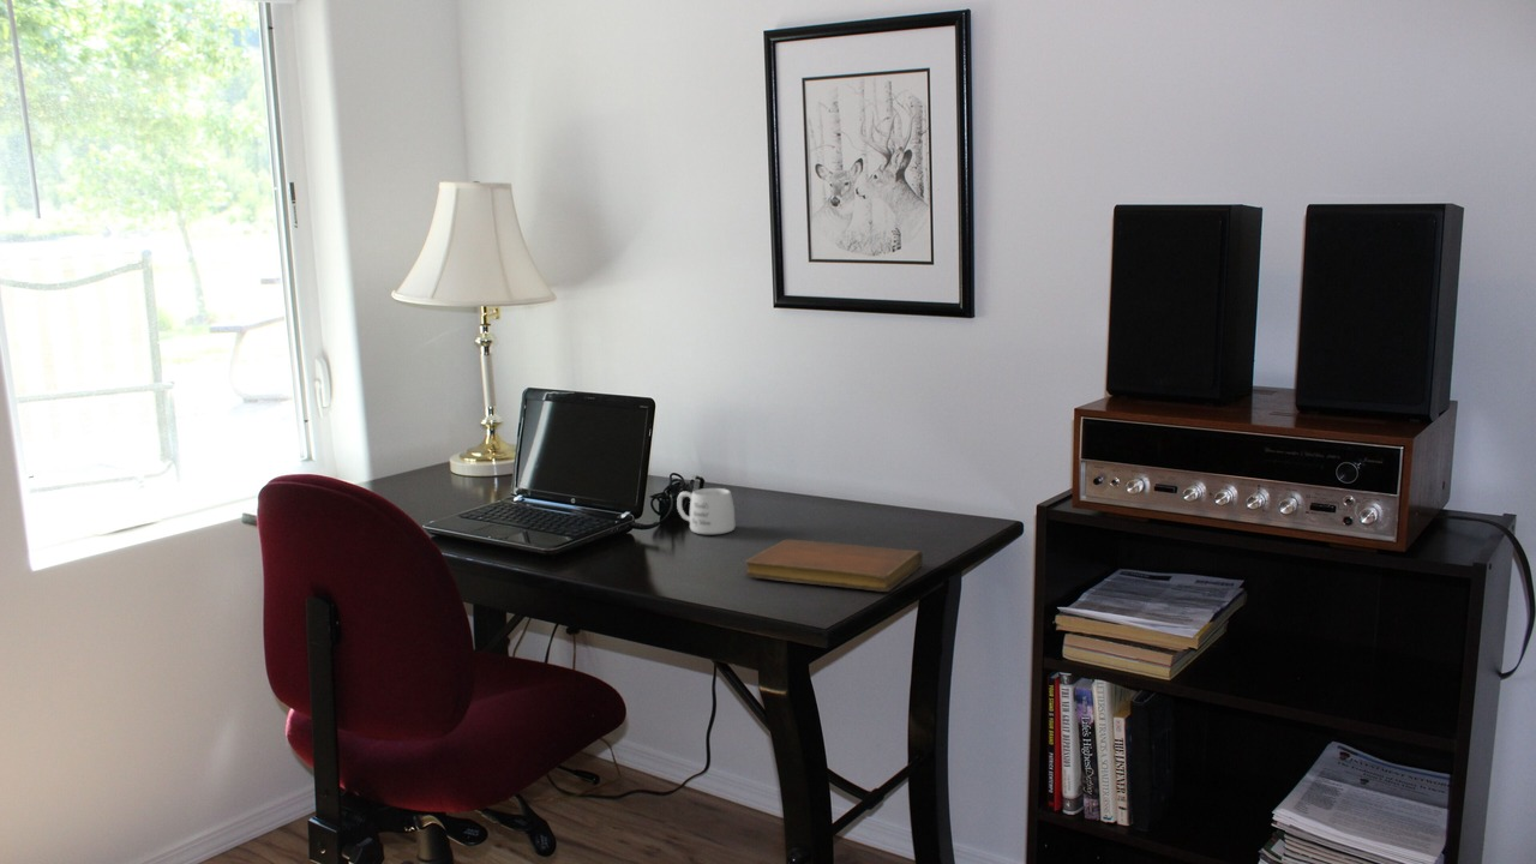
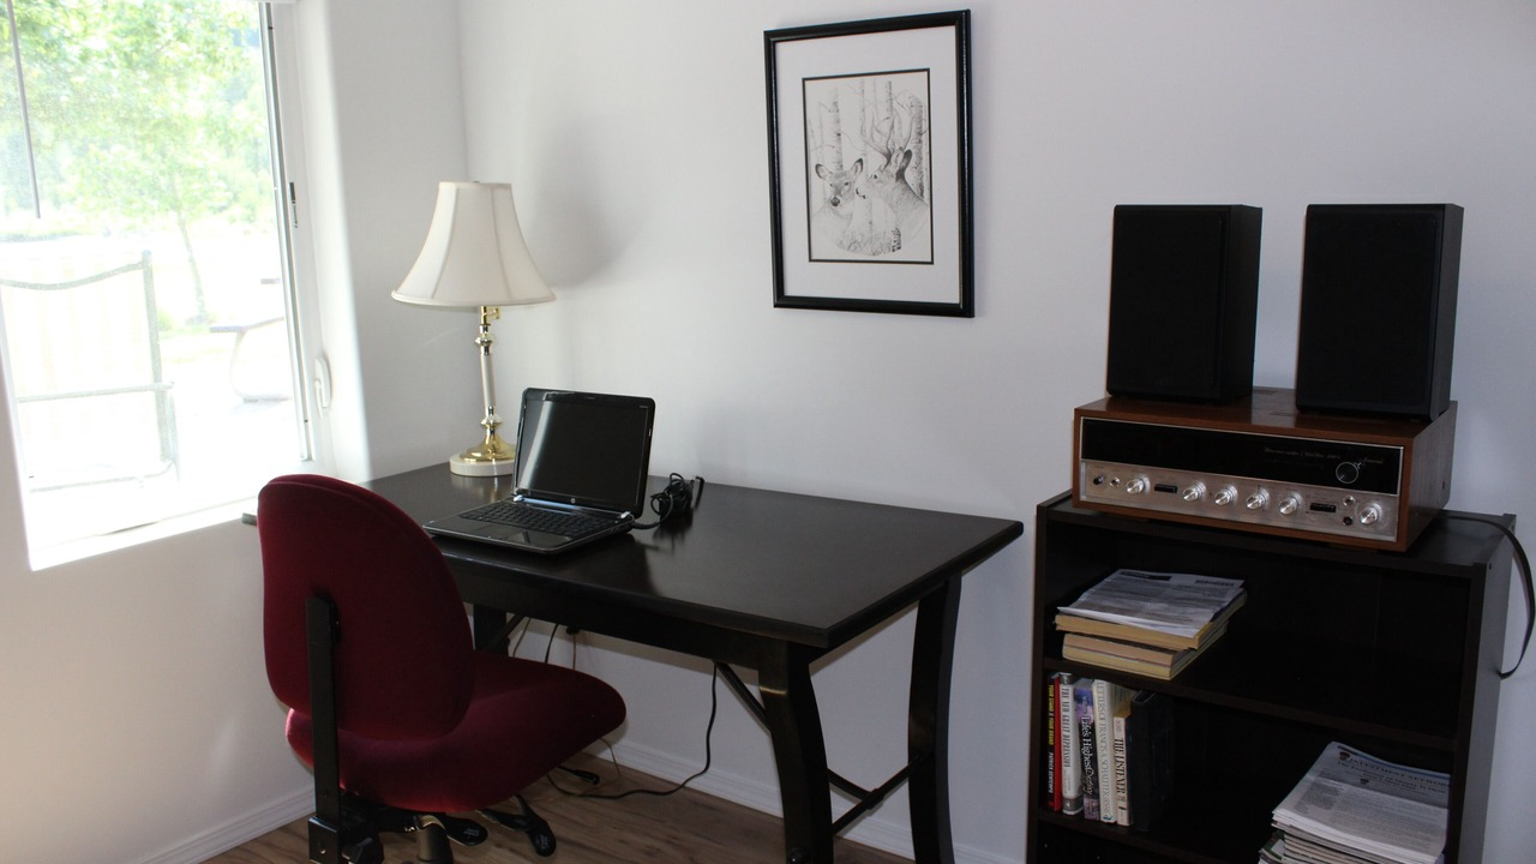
- mug [676,487,736,535]
- notebook [744,539,924,593]
